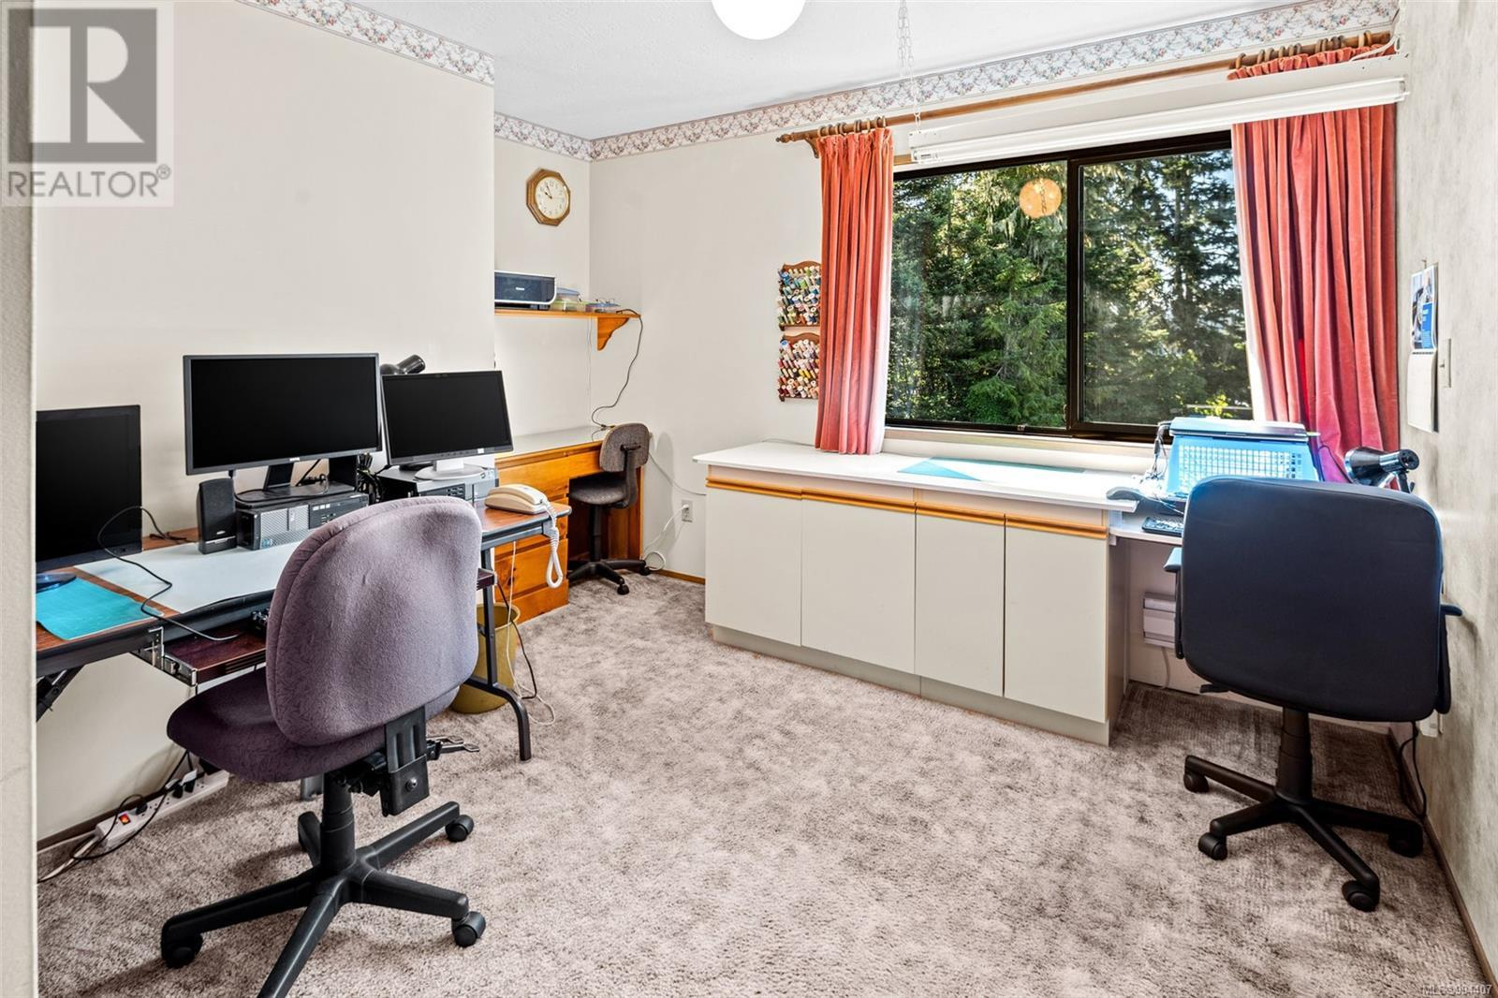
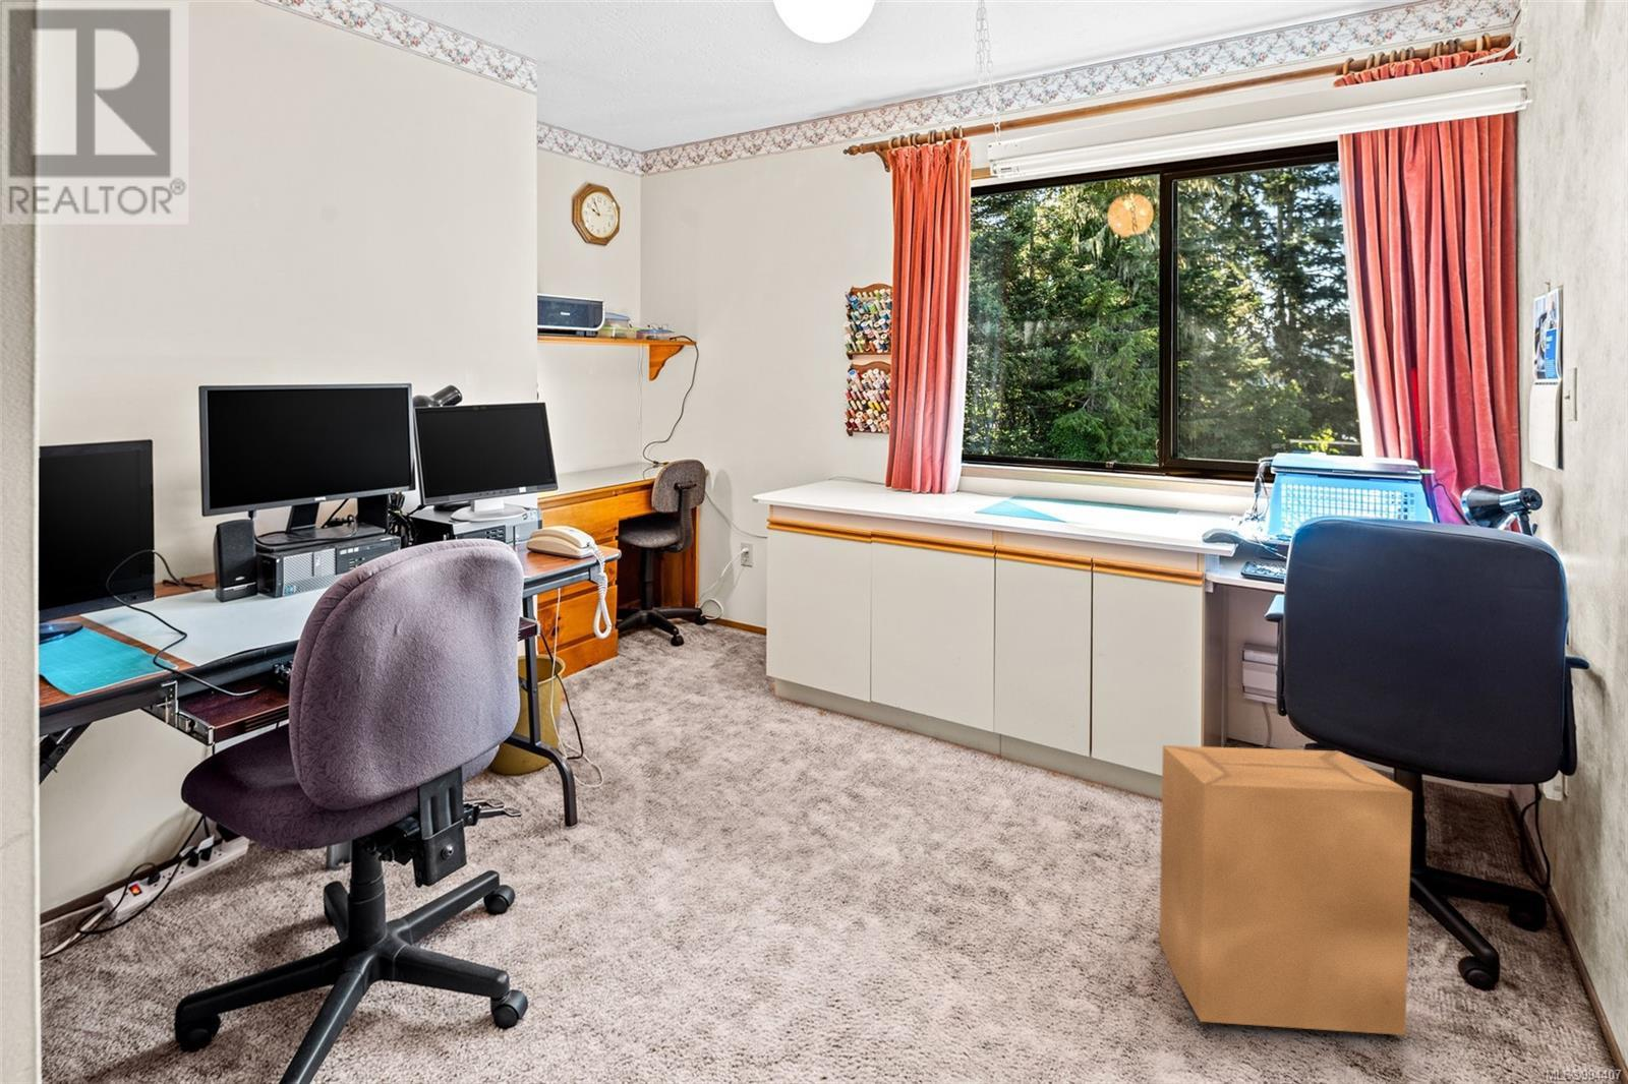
+ cardboard box [1158,744,1414,1036]
